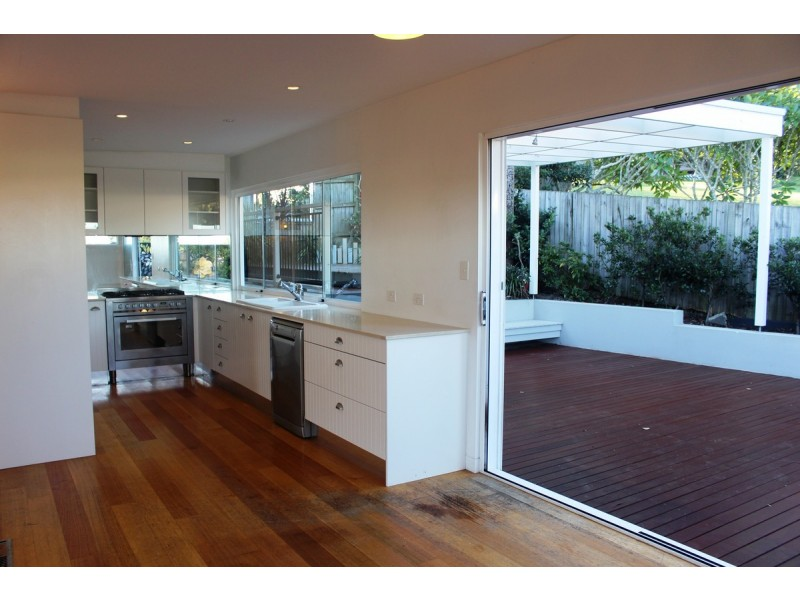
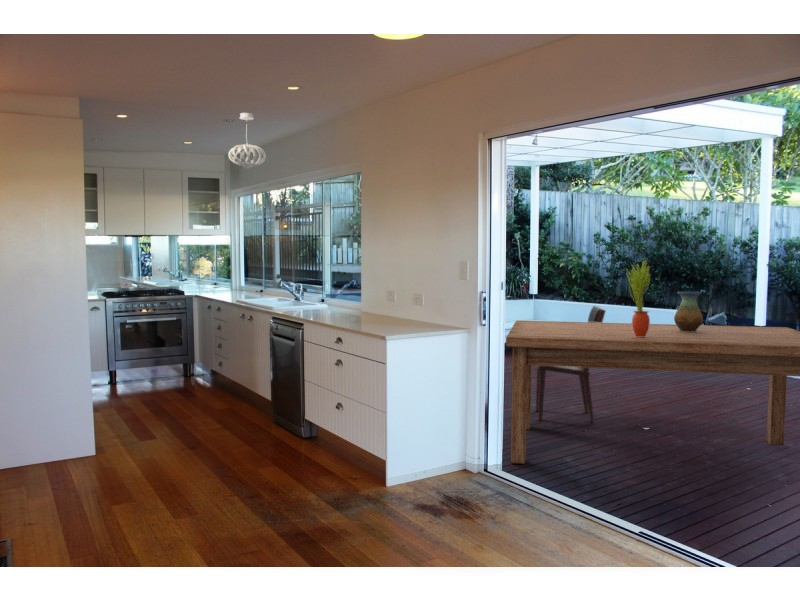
+ potted plant [625,260,651,337]
+ dining chair [535,305,607,423]
+ pendant light [227,112,267,170]
+ dining table [505,320,800,465]
+ vase [673,290,704,332]
